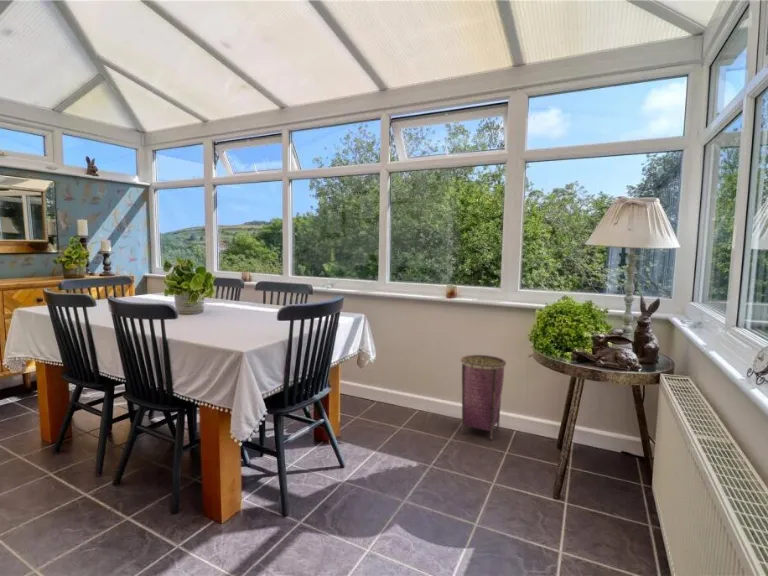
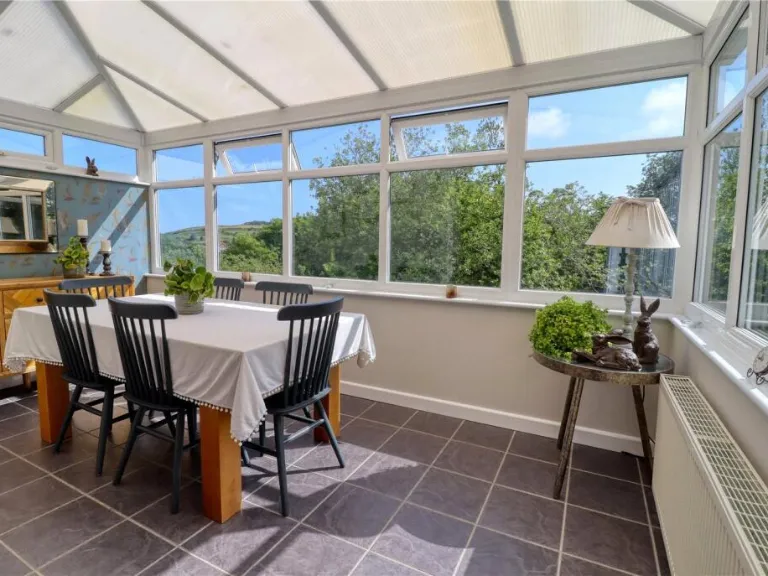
- woven basket [460,354,507,441]
